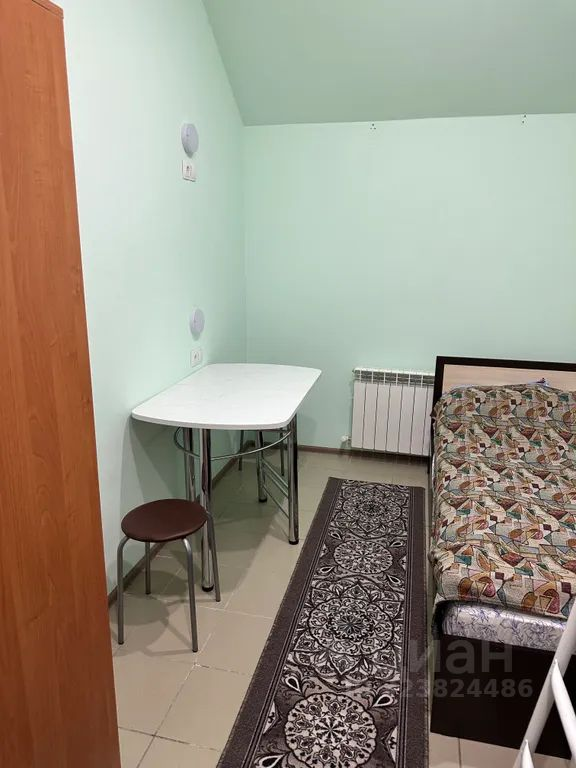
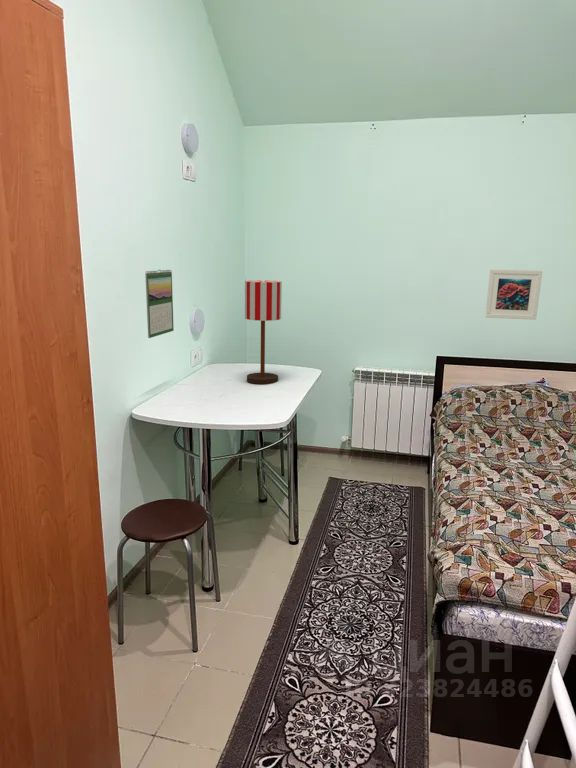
+ table lamp [244,279,283,385]
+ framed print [484,268,543,321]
+ calendar [144,268,175,339]
